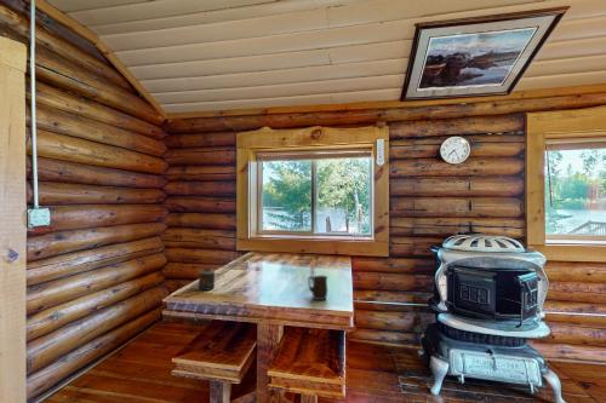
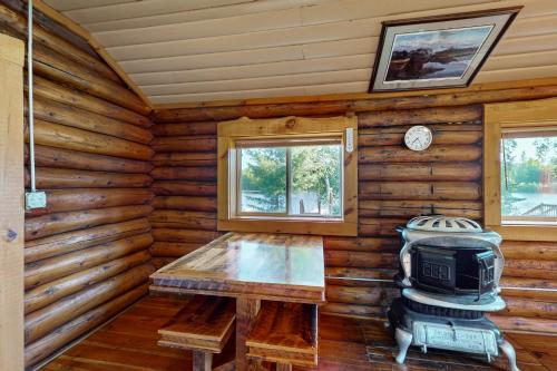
- mug [307,275,328,301]
- candle [194,267,216,292]
